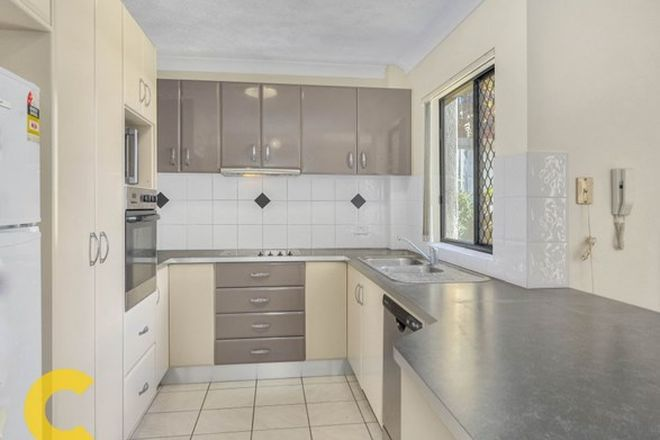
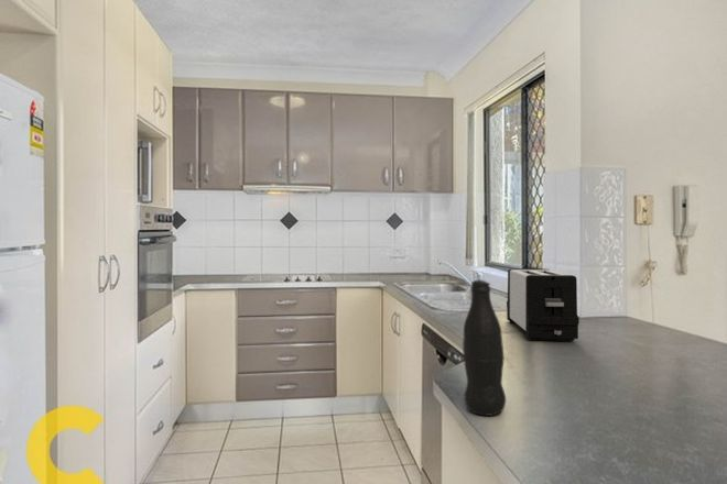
+ toaster [506,267,580,342]
+ bottle [462,278,507,417]
